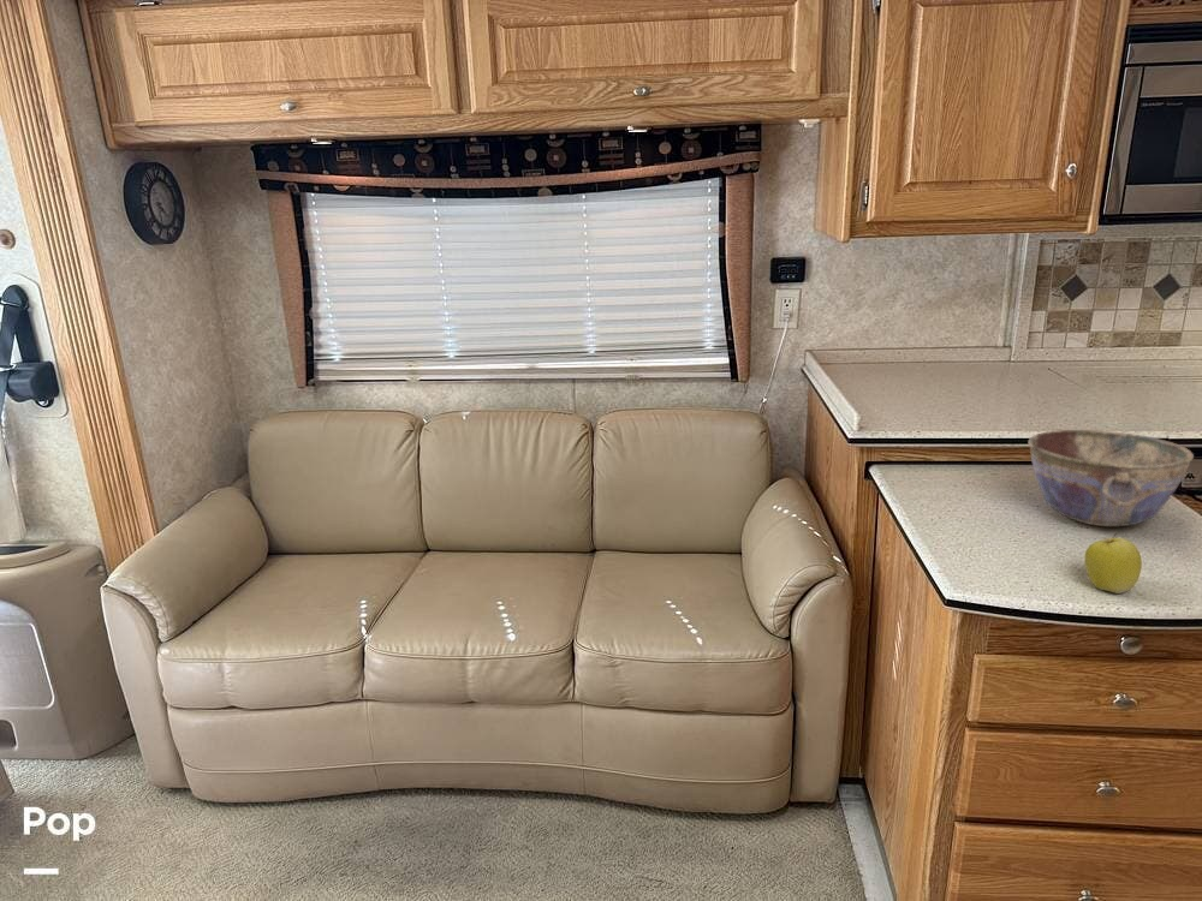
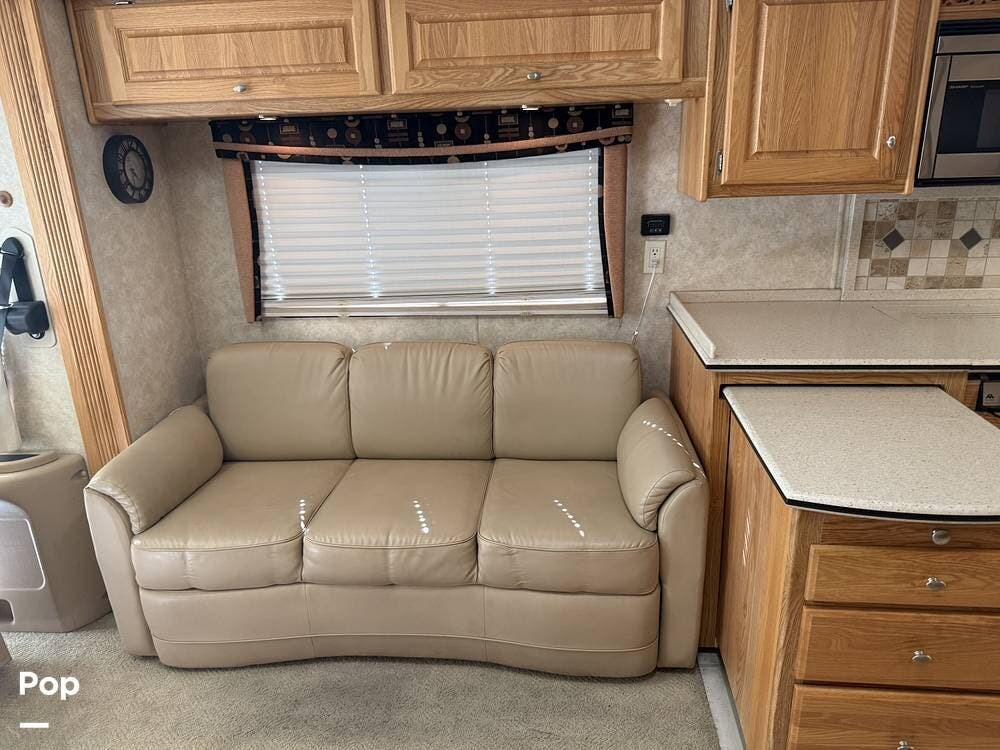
- apple [1084,532,1143,595]
- bowl [1027,429,1195,527]
